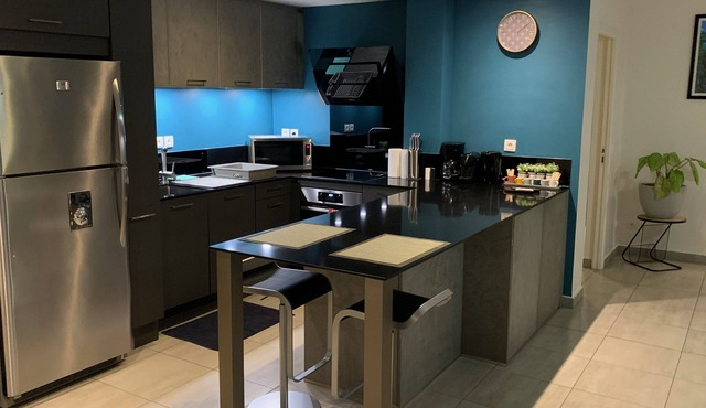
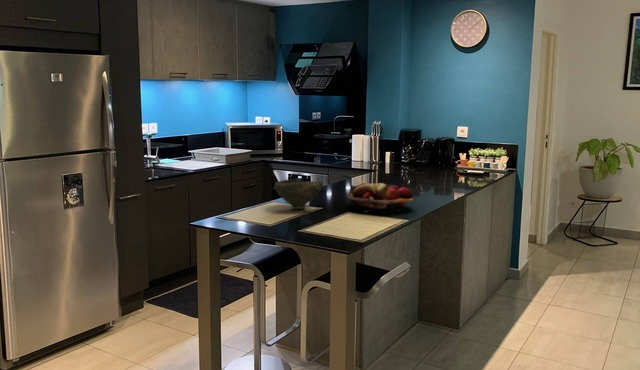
+ fruit basket [346,182,415,213]
+ bowl [273,178,324,210]
